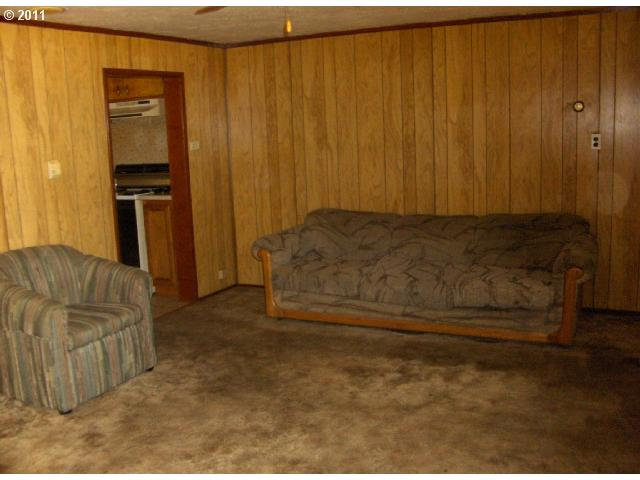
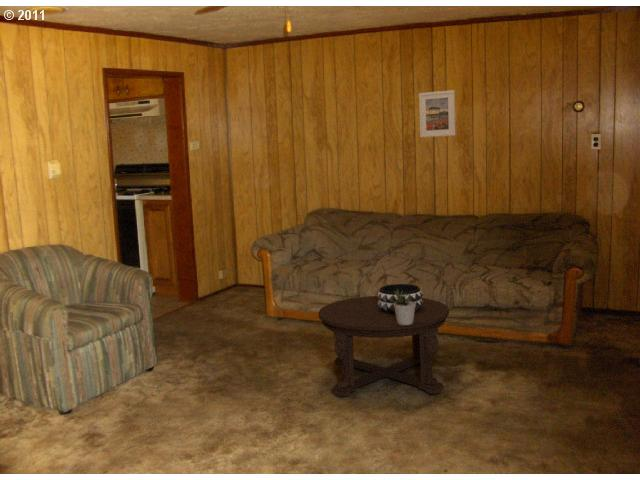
+ potted plant [392,289,416,325]
+ coffee table [318,295,450,398]
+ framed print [418,89,457,138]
+ decorative bowl [376,283,424,314]
